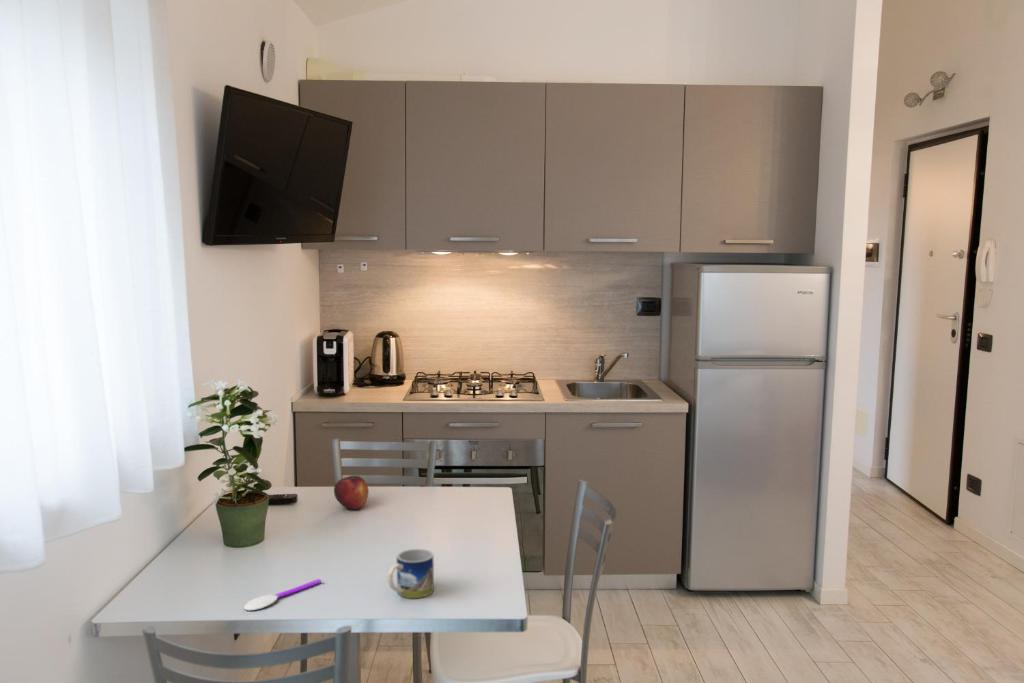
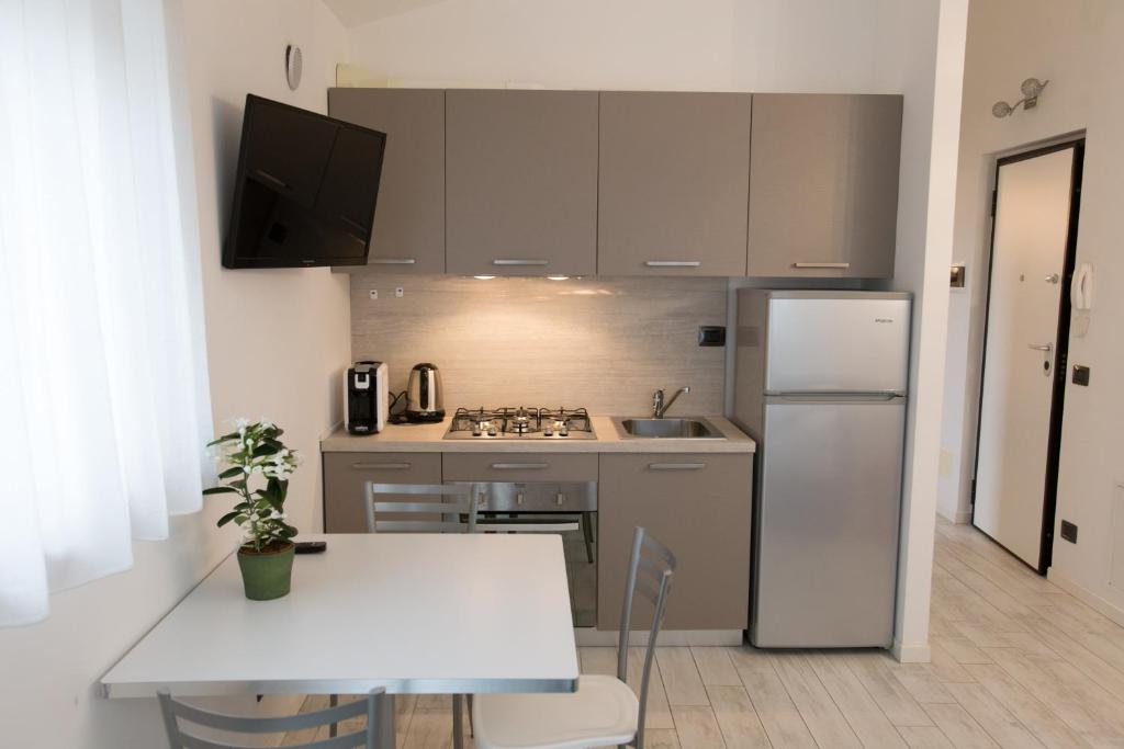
- mug [387,548,435,599]
- spoon [243,578,322,611]
- fruit [333,475,370,511]
